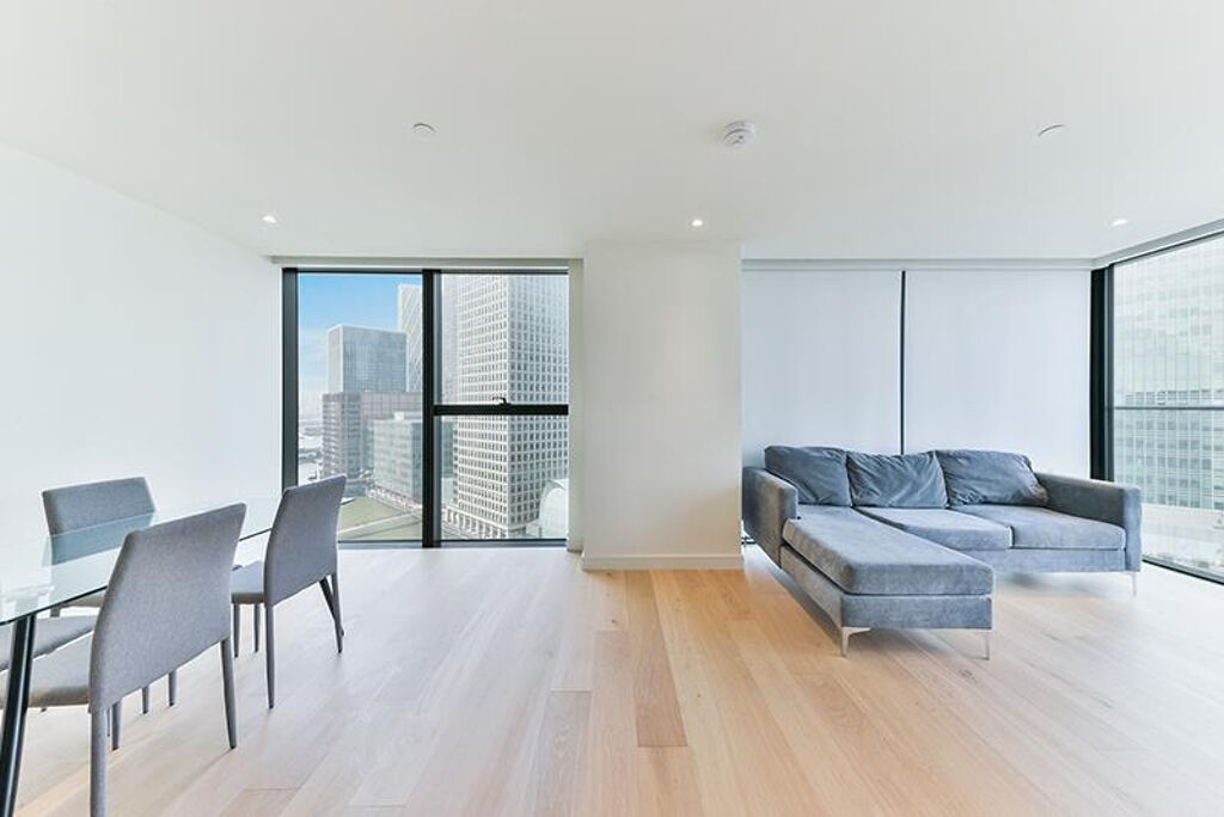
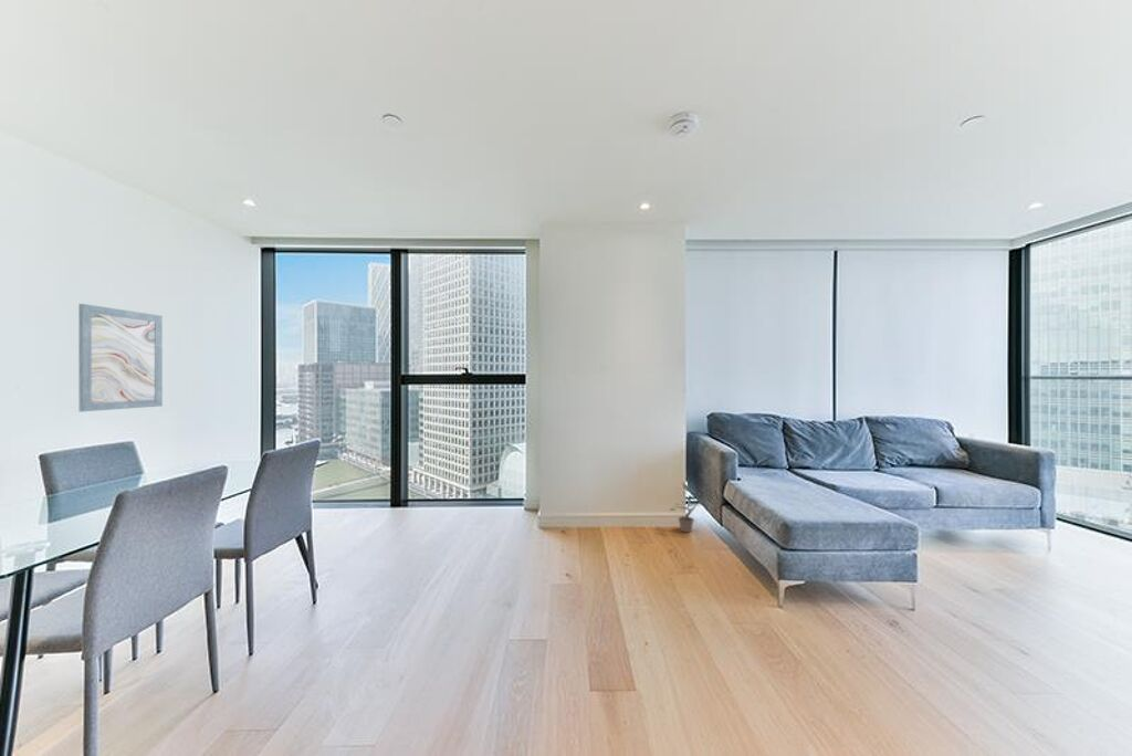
+ wall art [77,303,164,412]
+ potted plant [669,482,705,533]
